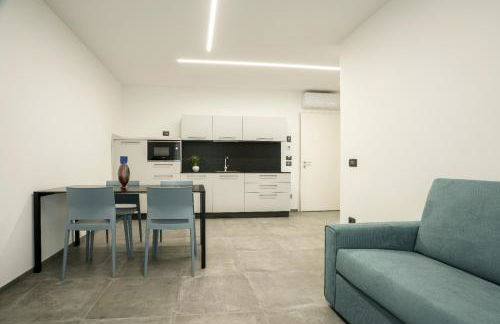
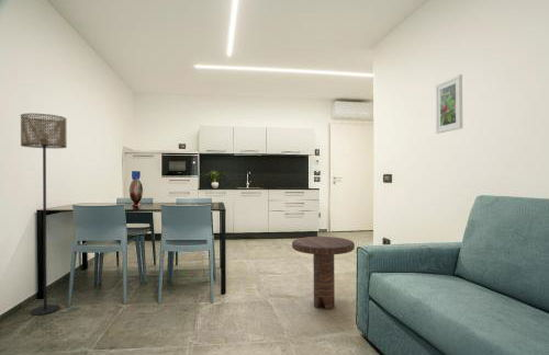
+ side table [291,236,356,310]
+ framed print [435,73,463,135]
+ floor lamp [20,113,68,317]
